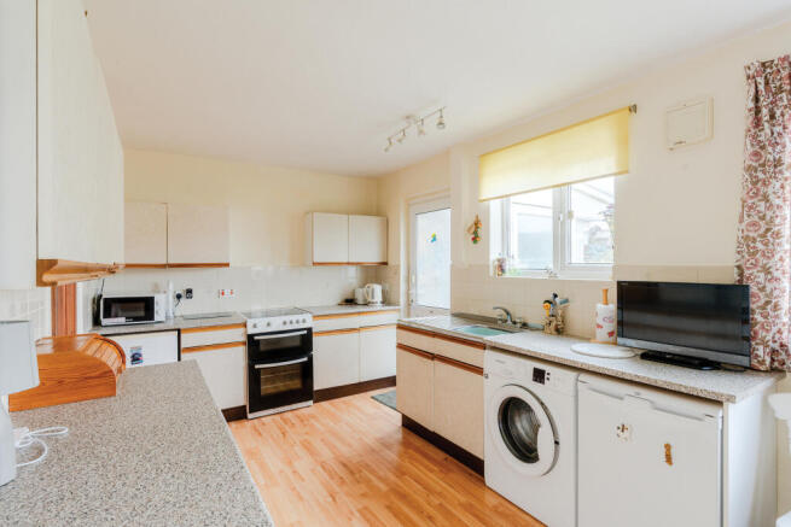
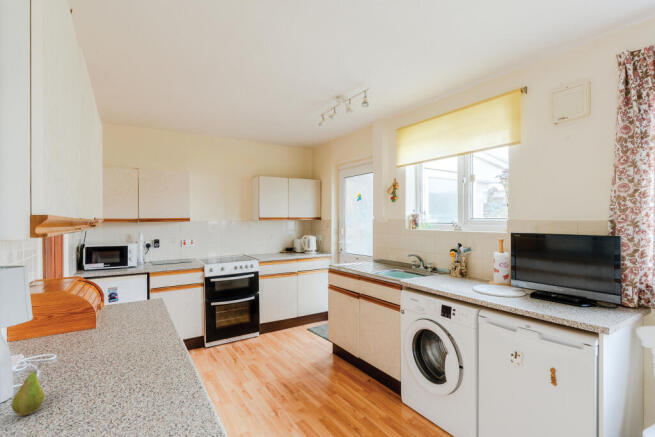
+ fruit [10,364,46,417]
